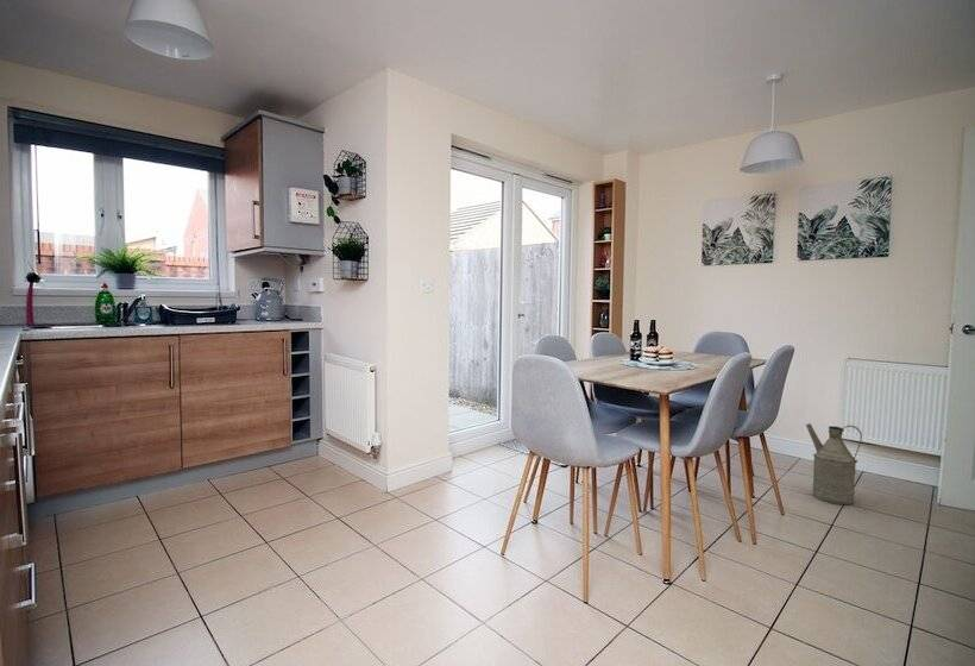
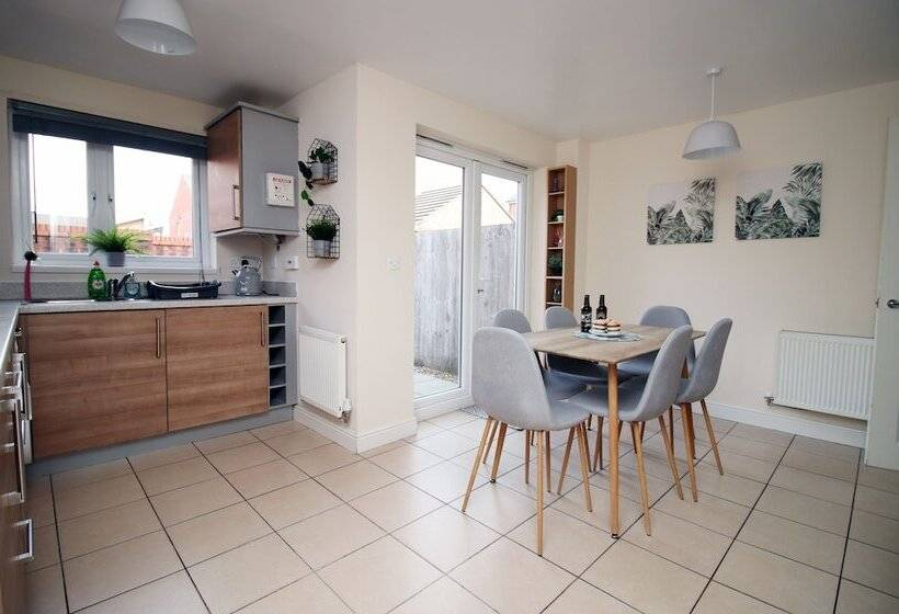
- watering can [805,422,863,505]
